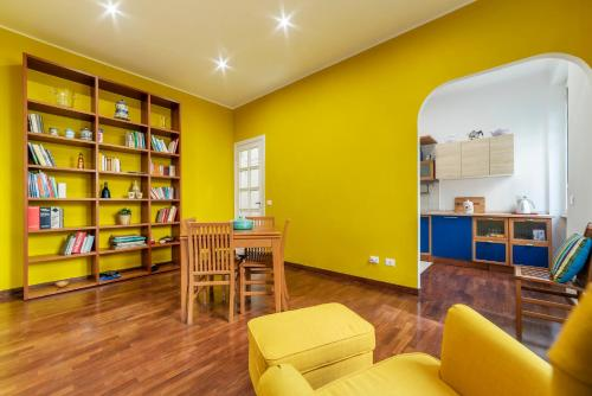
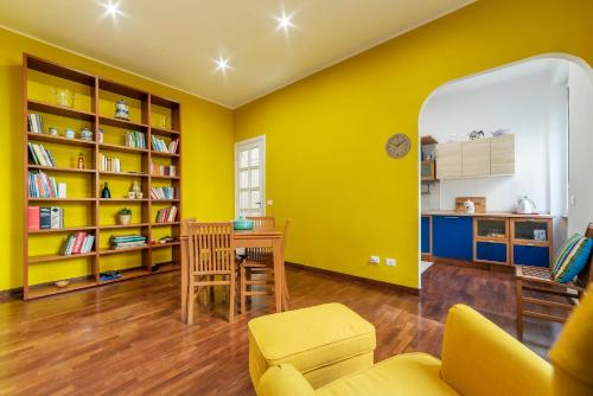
+ wall clock [384,132,413,160]
